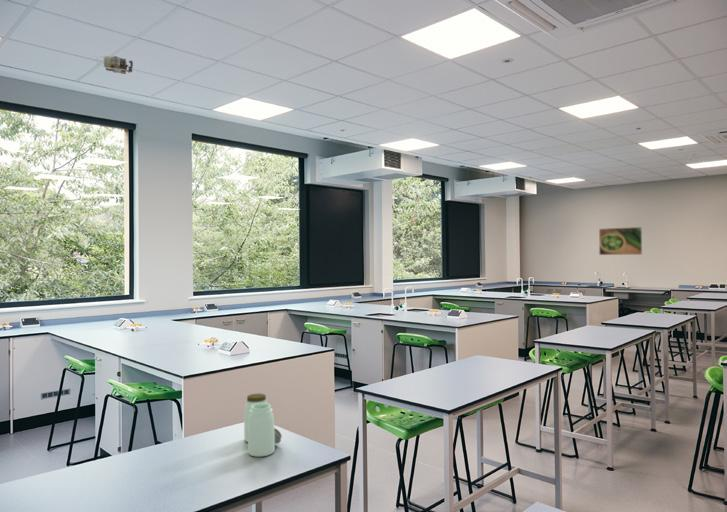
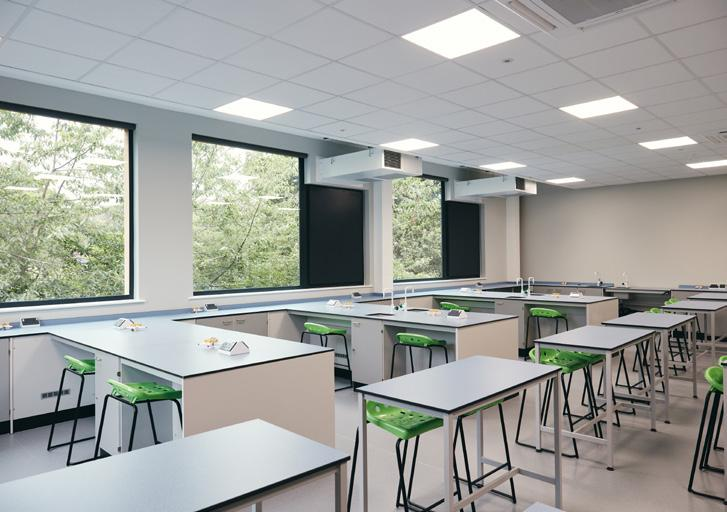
- jar [243,393,283,458]
- projector [95,55,134,75]
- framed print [598,226,643,256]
